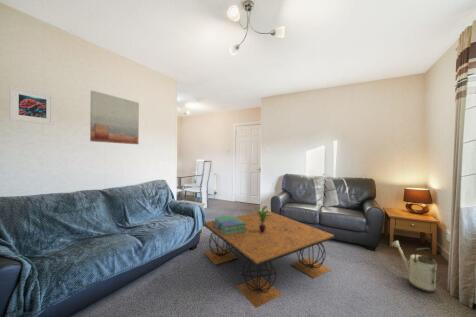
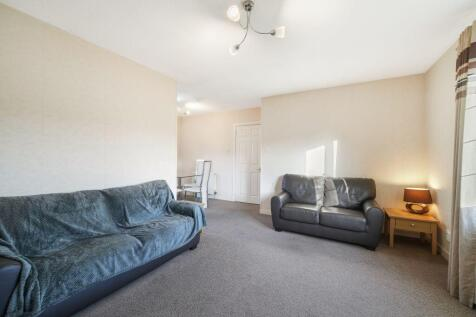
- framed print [8,86,55,126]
- watering can [390,239,440,294]
- wall art [89,89,140,145]
- stack of books [213,214,247,235]
- coffee table [203,210,335,309]
- potted plant [254,205,272,233]
